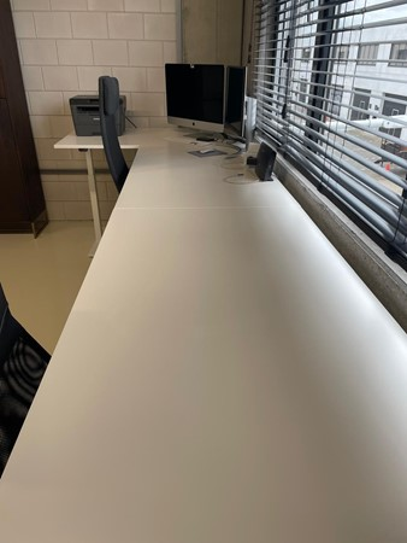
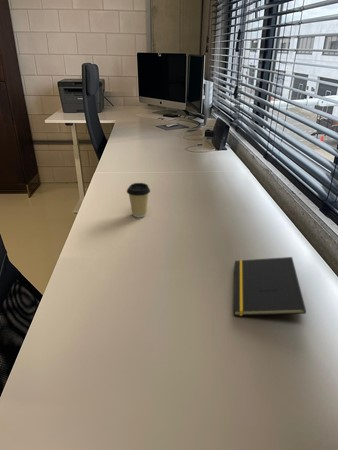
+ coffee cup [126,182,151,218]
+ notepad [233,256,307,317]
